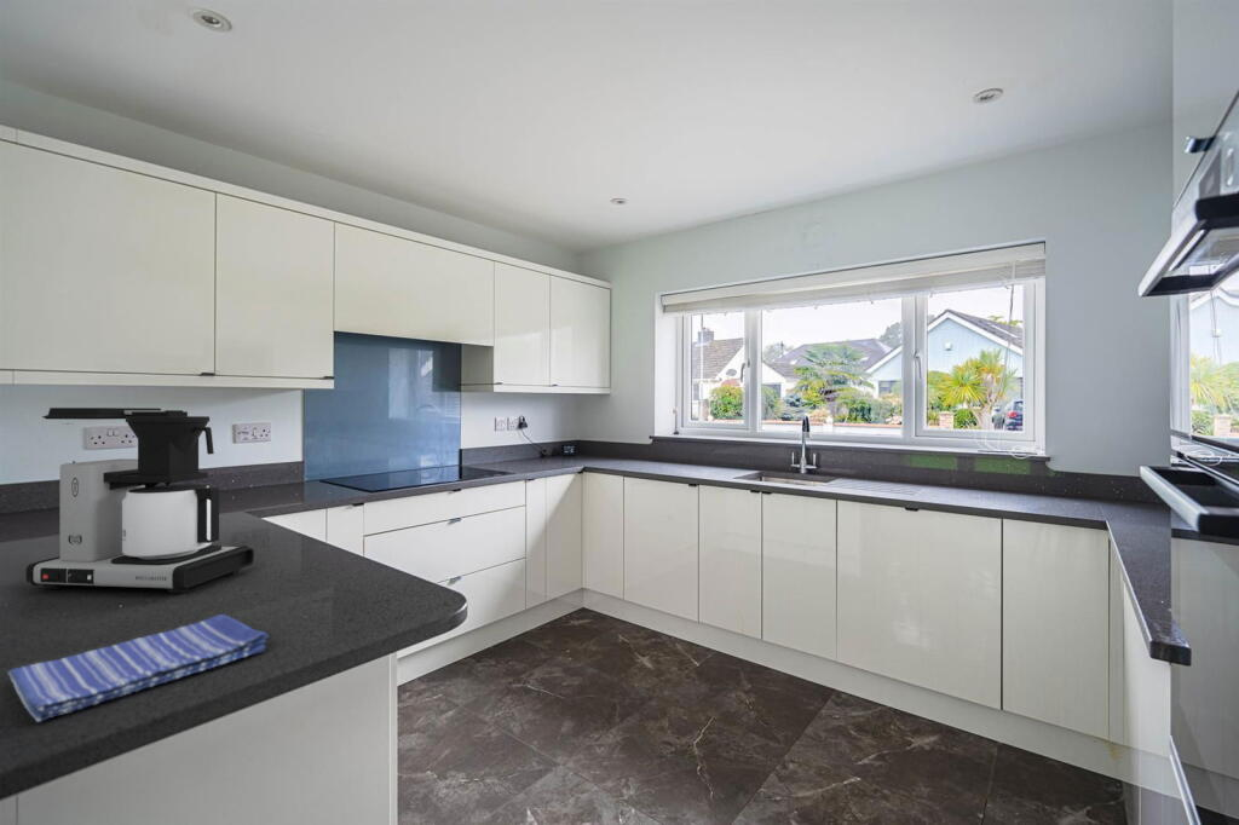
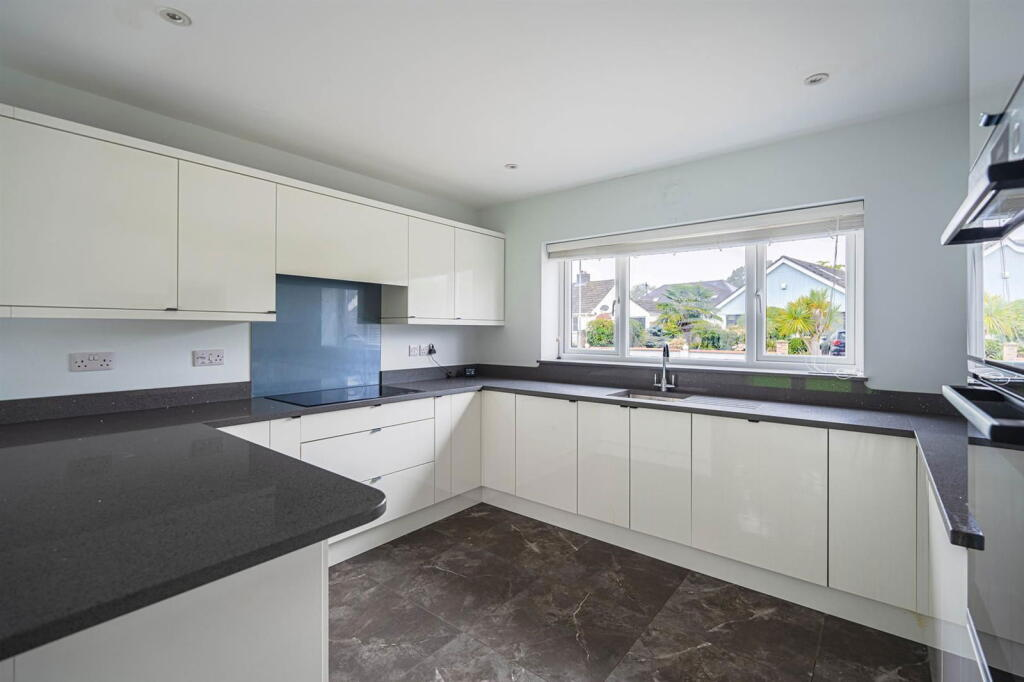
- dish towel [7,613,270,723]
- coffee maker [25,406,255,594]
